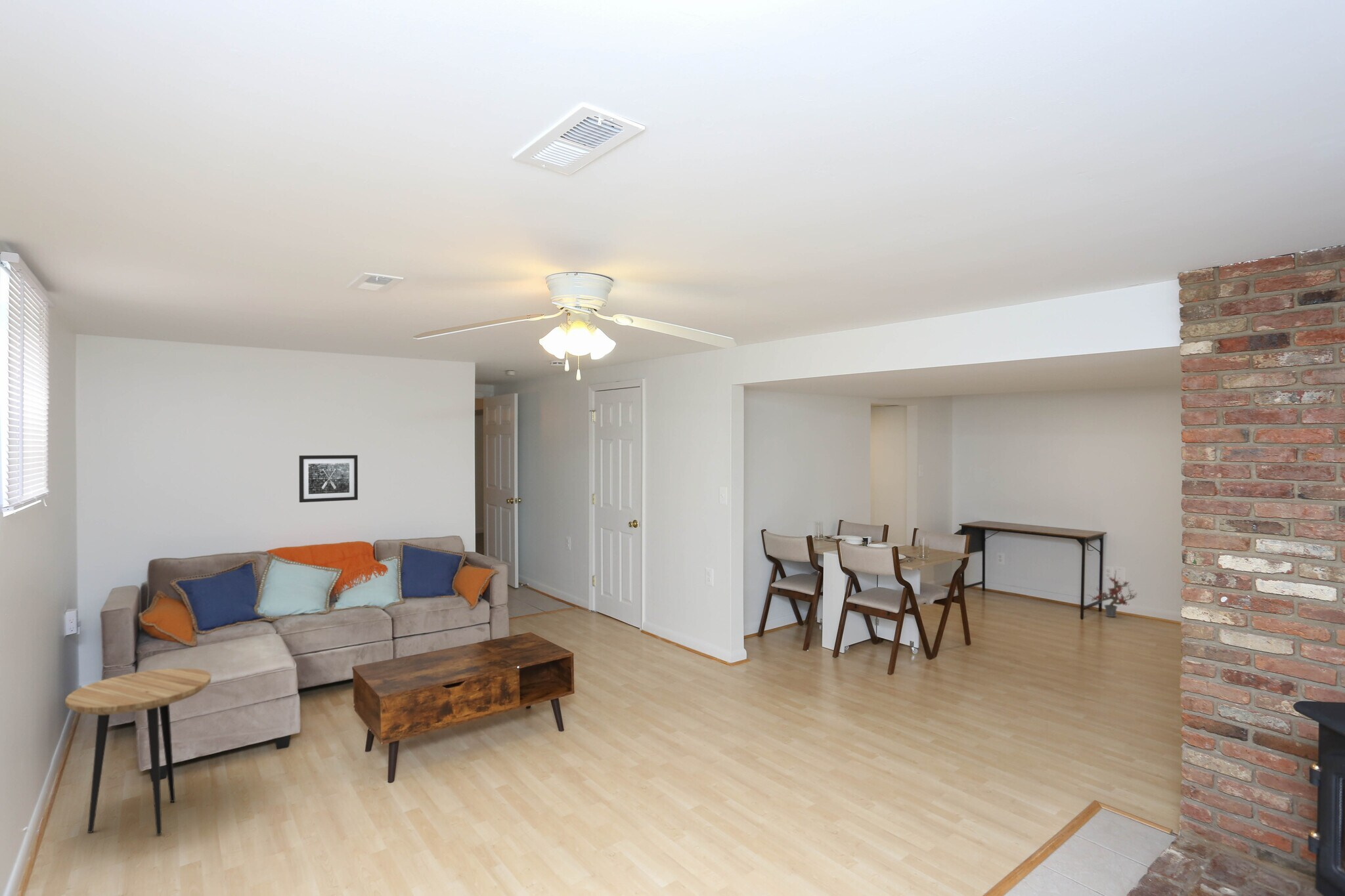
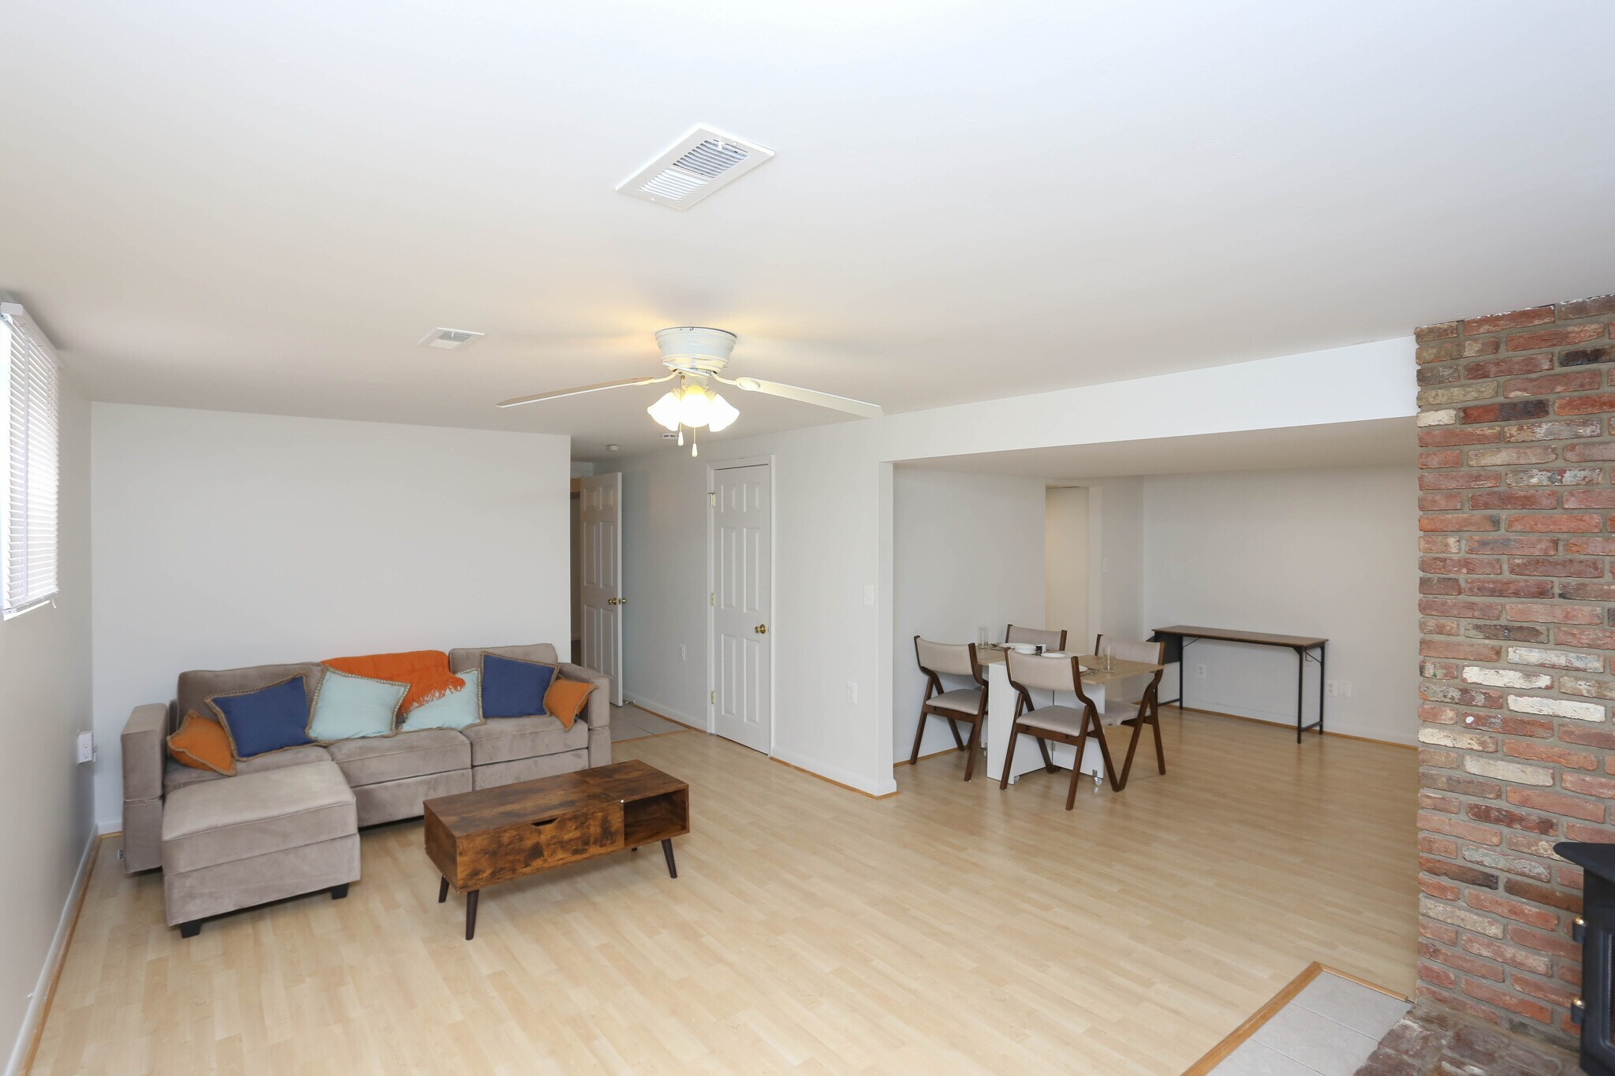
- potted plant [1085,569,1137,618]
- side table [64,668,211,836]
- wall art [299,454,359,503]
